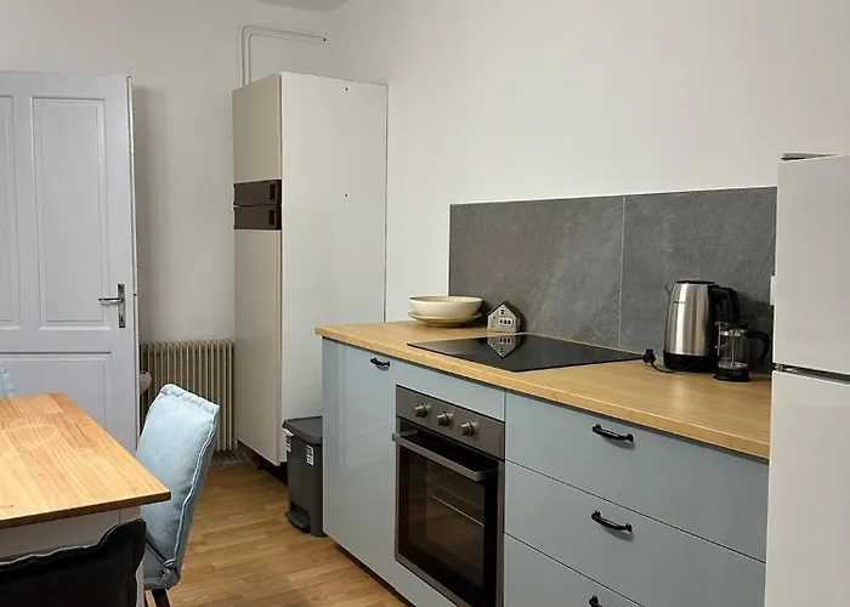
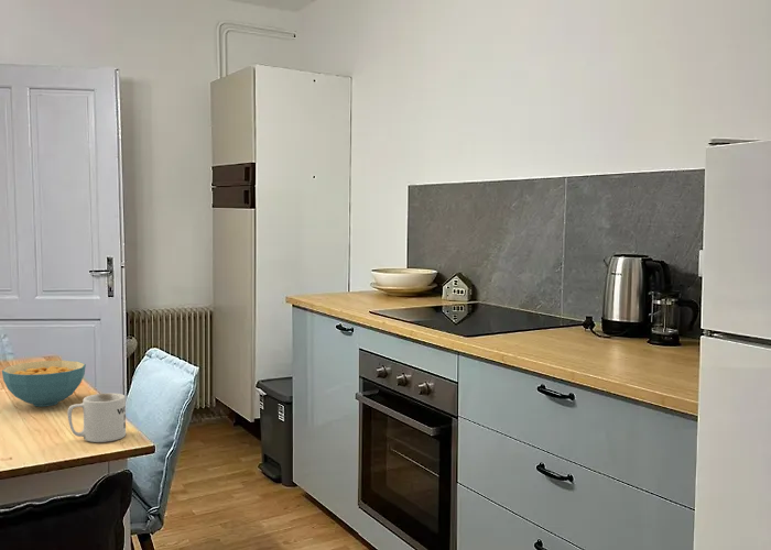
+ mug [66,392,127,443]
+ cereal bowl [1,360,87,408]
